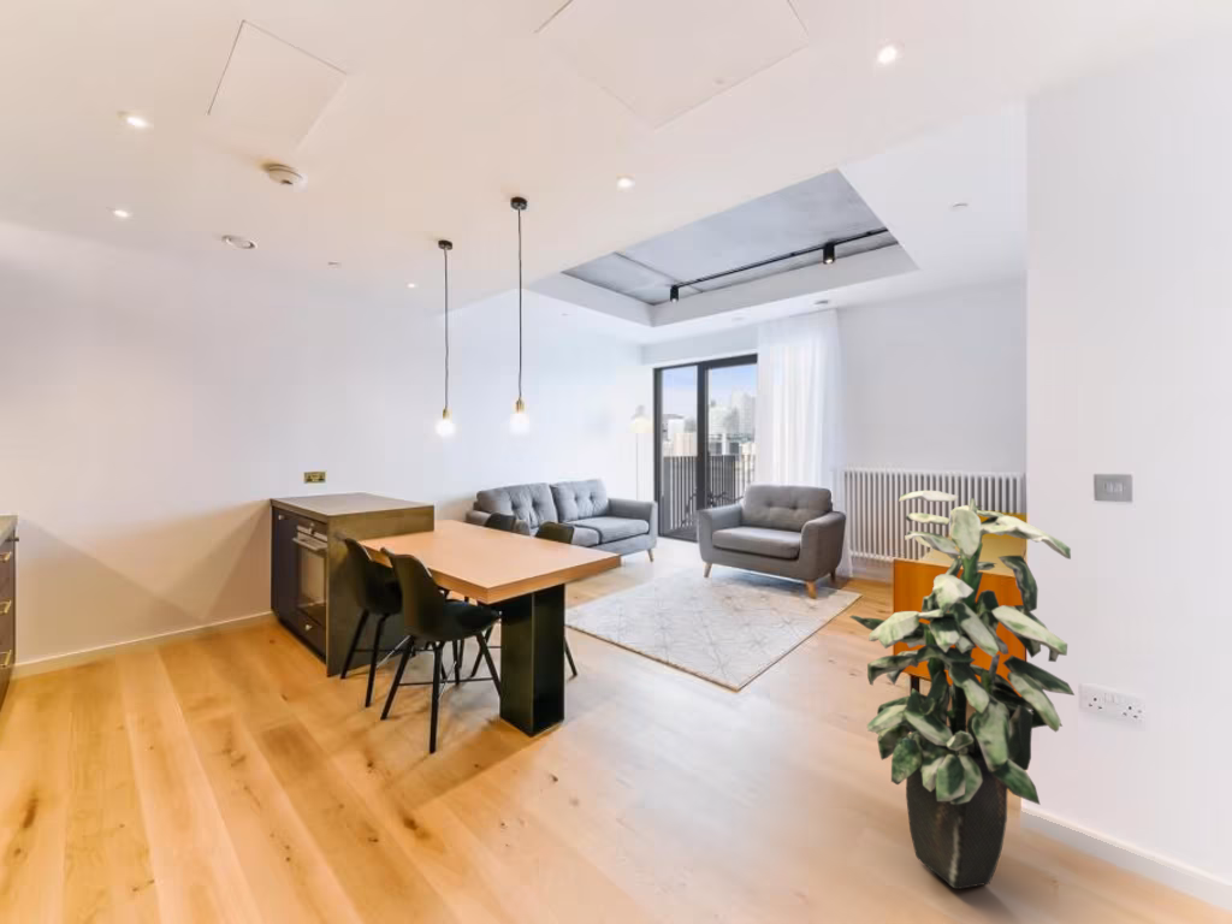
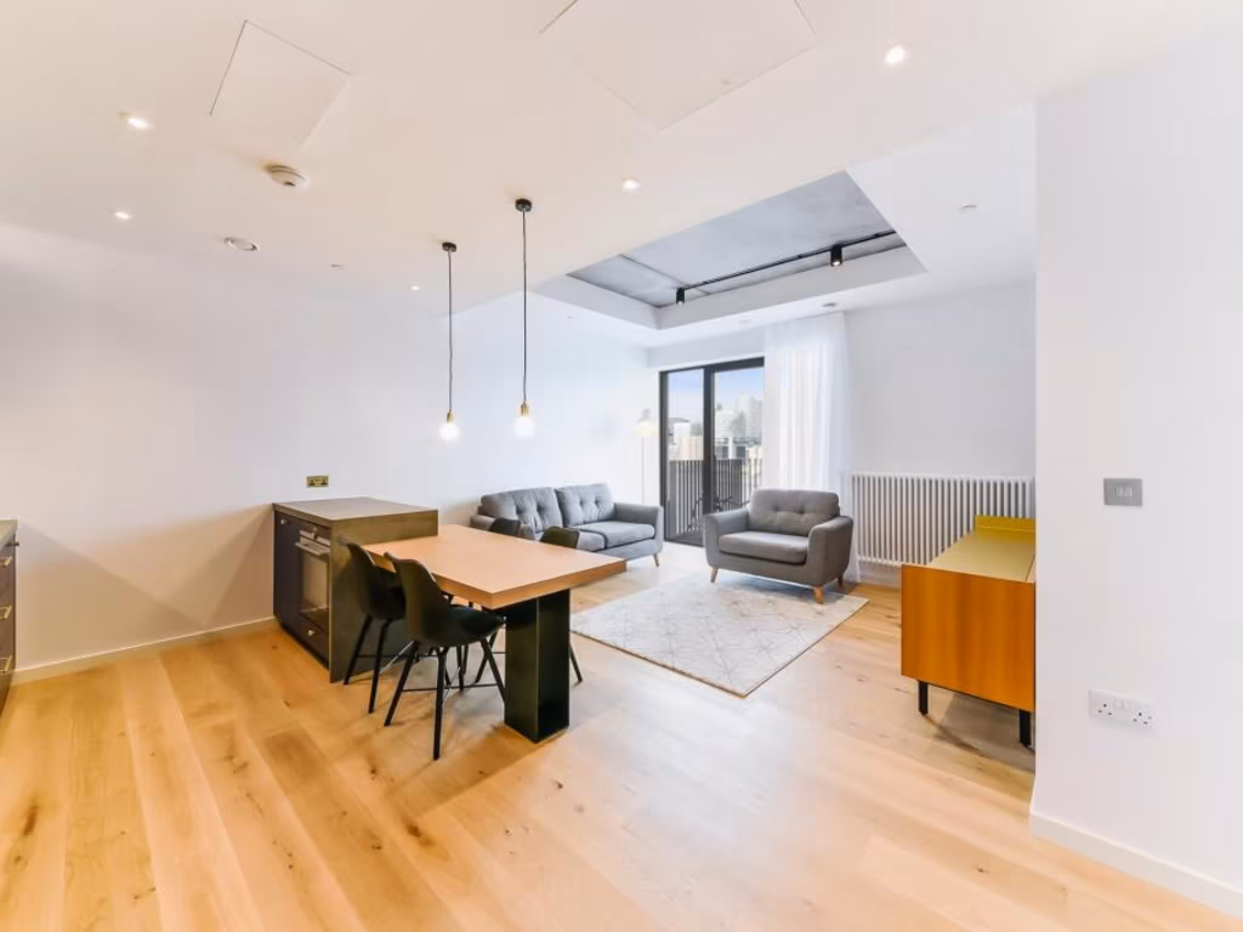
- indoor plant [849,490,1076,890]
